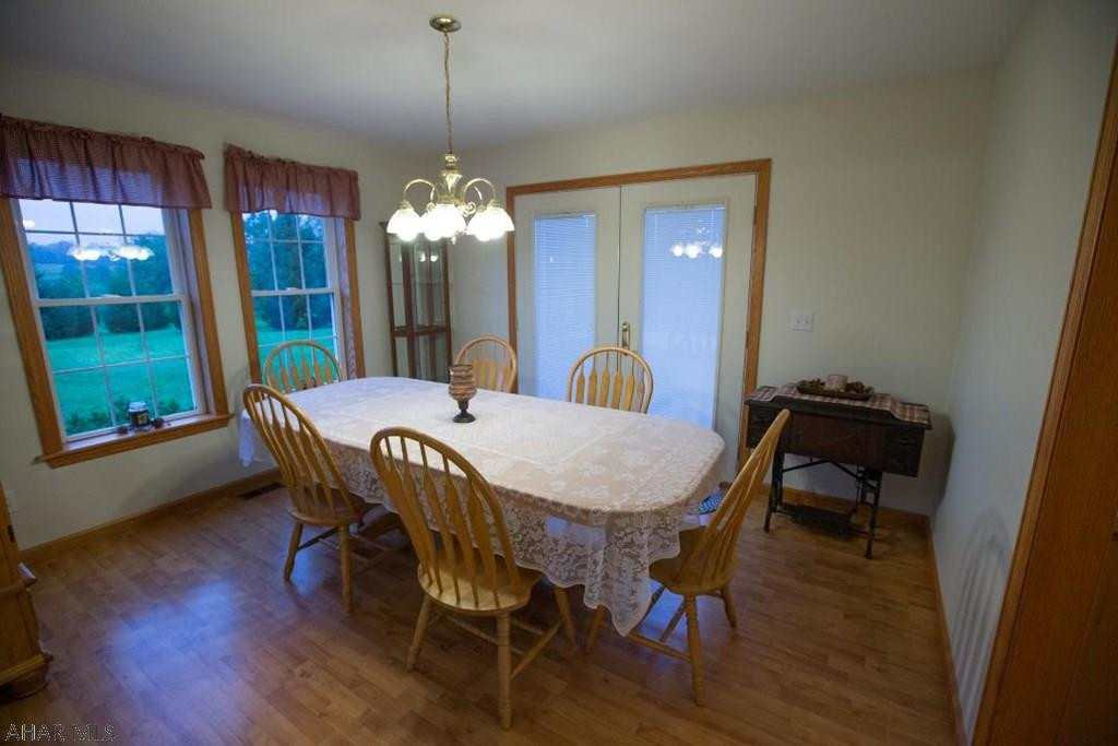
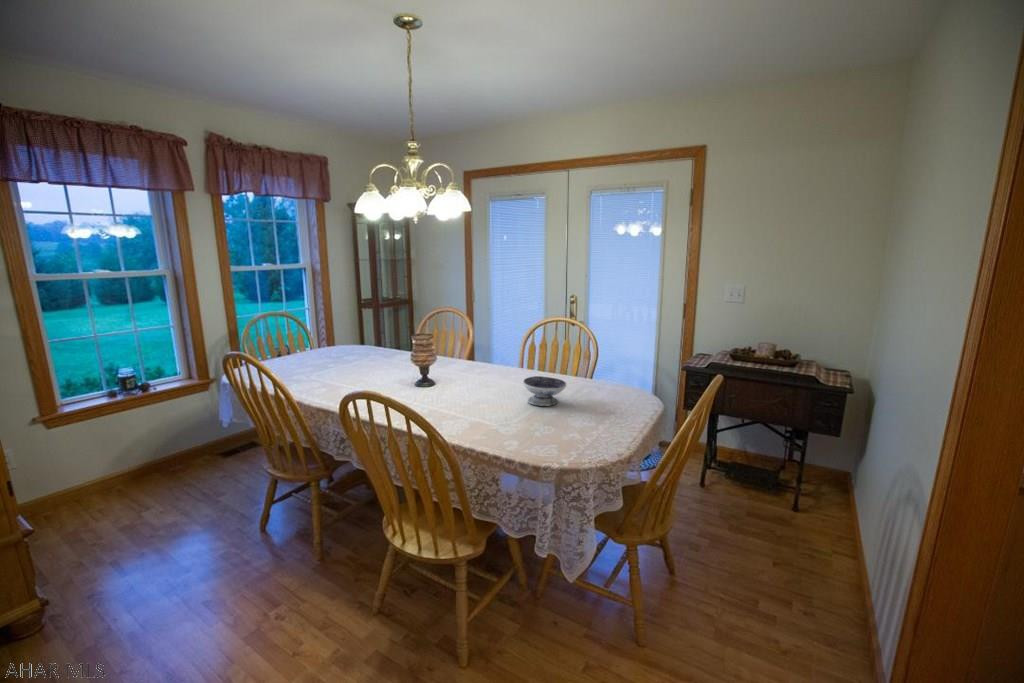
+ bowl [522,375,568,407]
